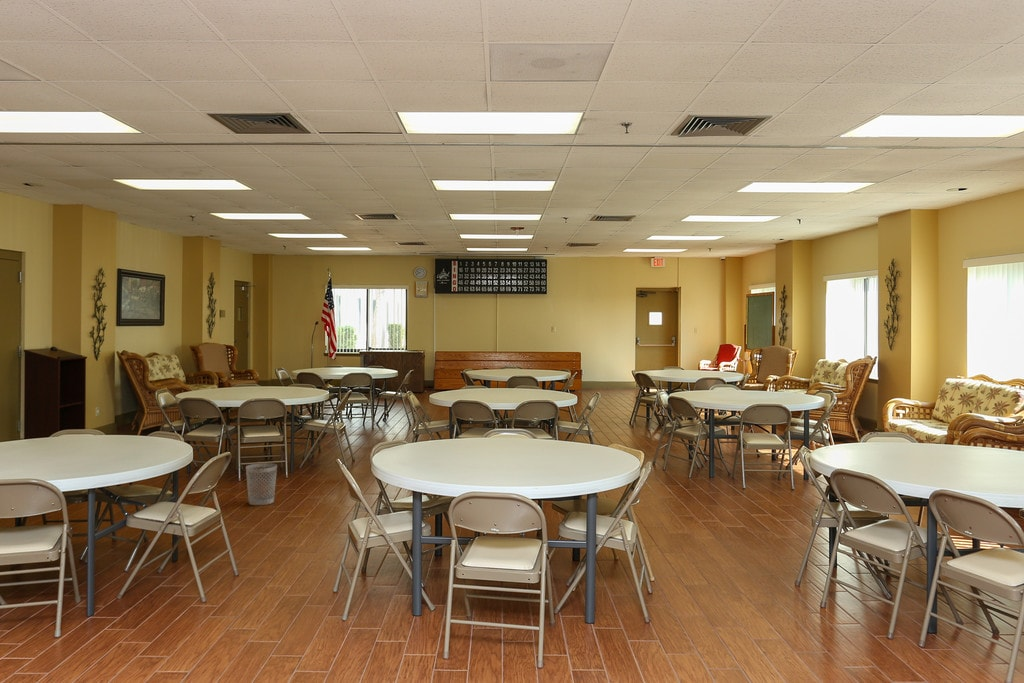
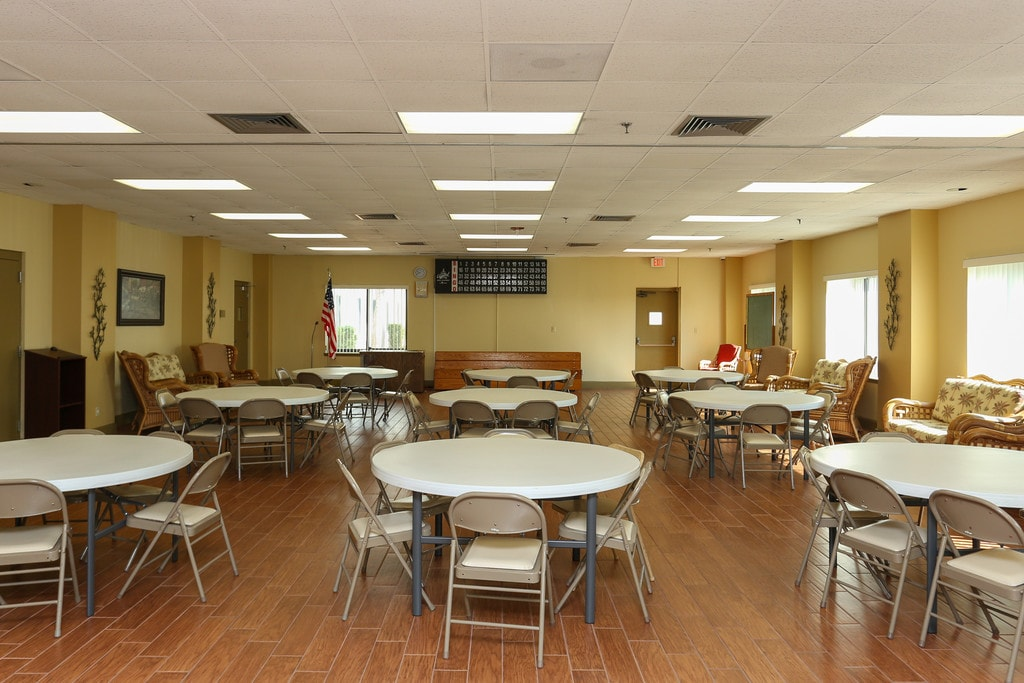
- wastebasket [245,462,278,506]
